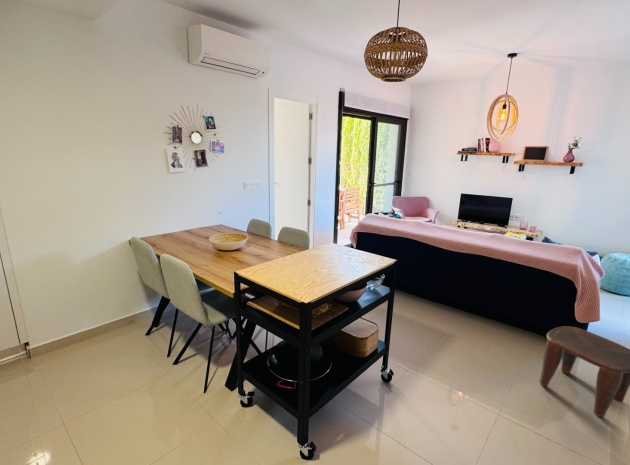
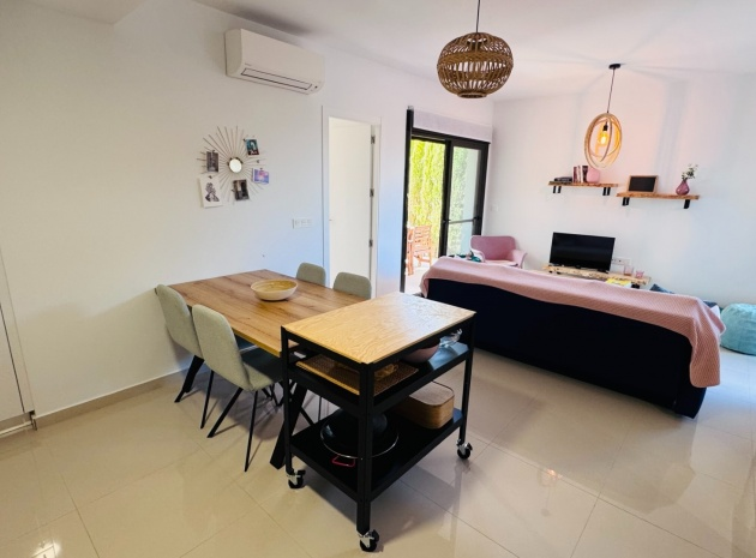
- stool [539,325,630,418]
